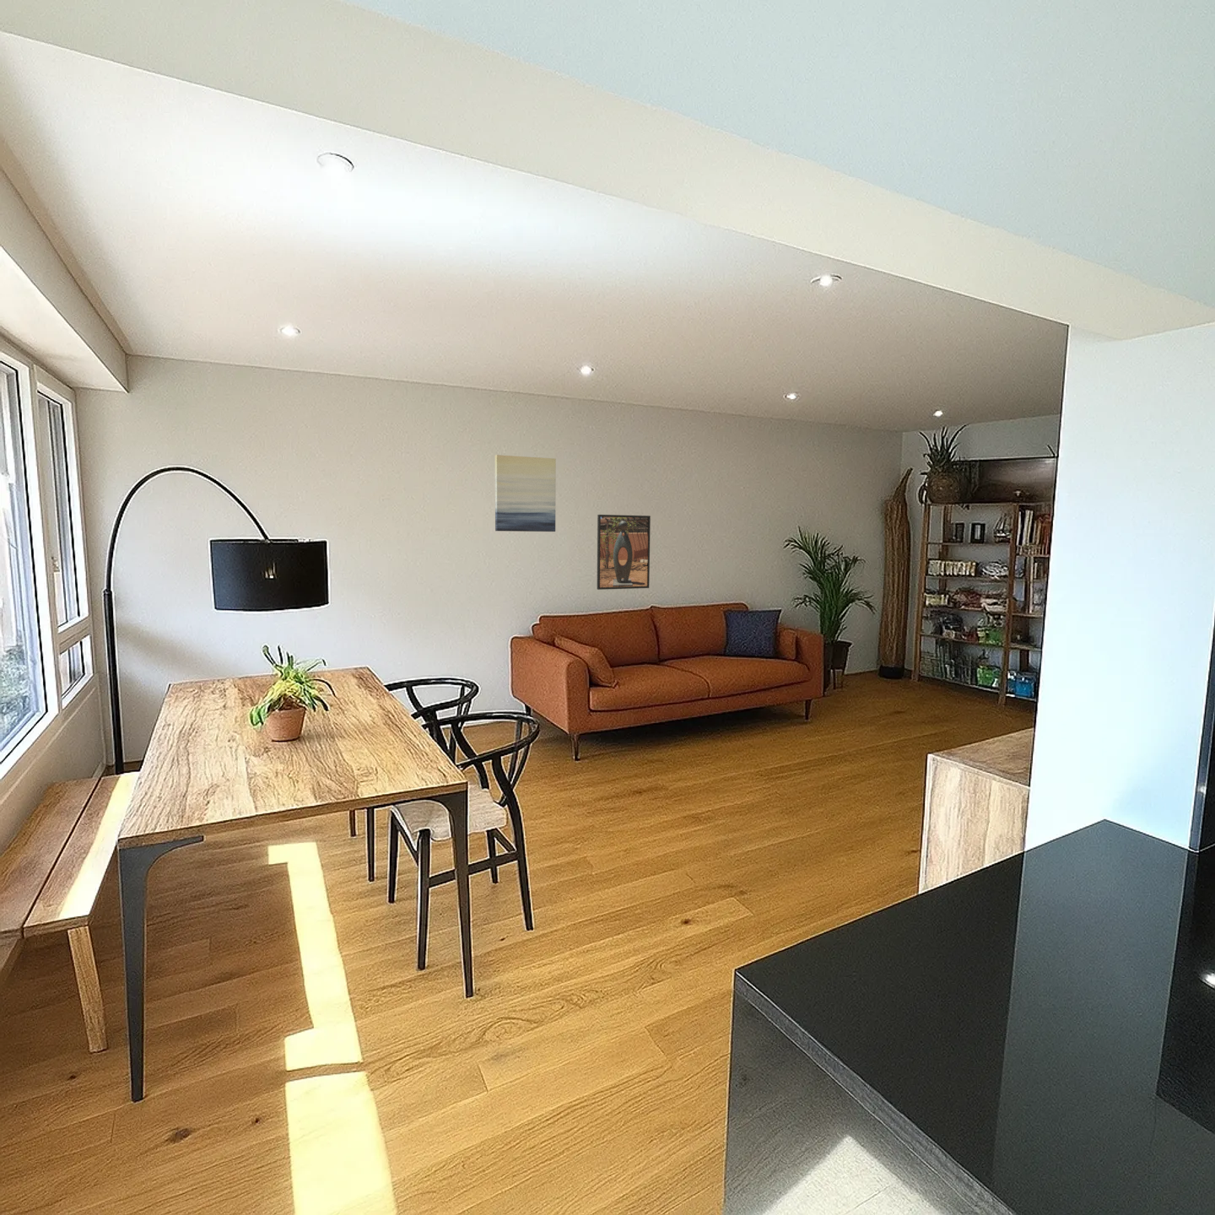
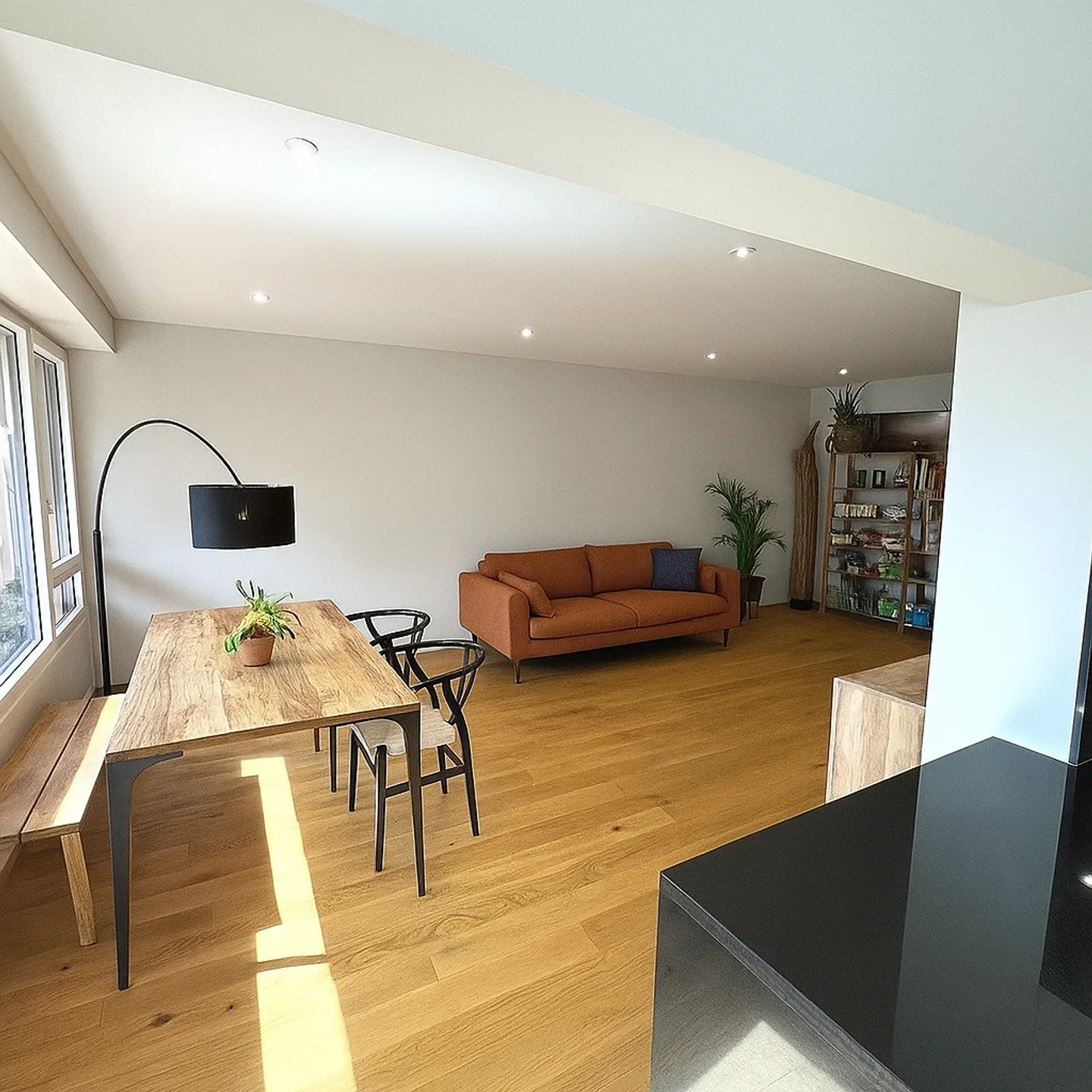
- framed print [596,514,651,591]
- wall art [494,454,556,533]
